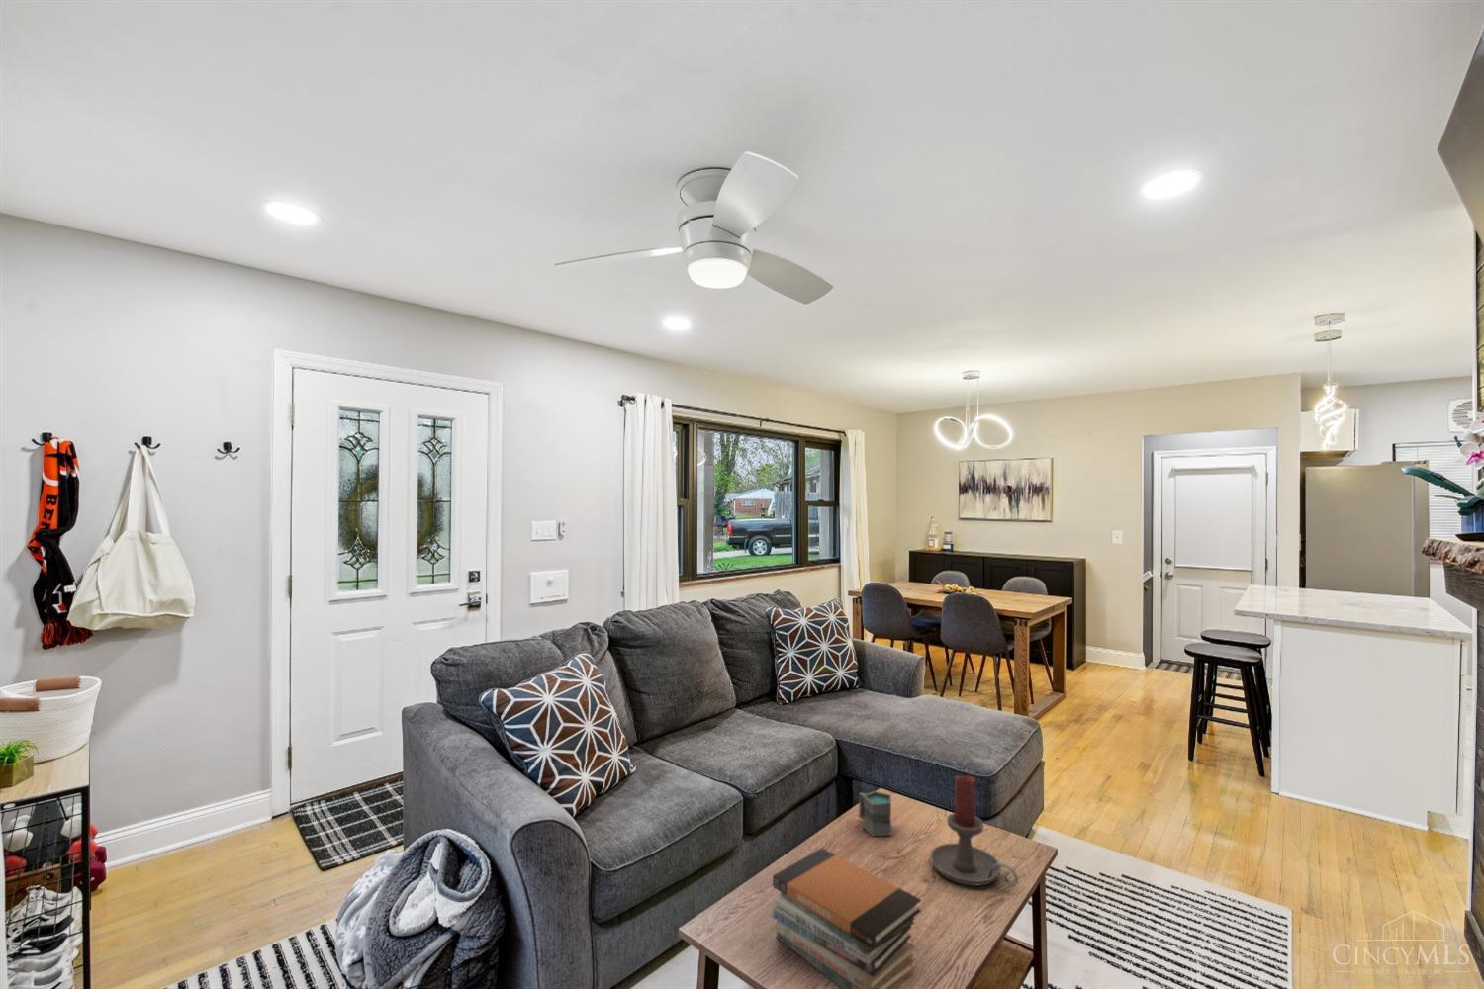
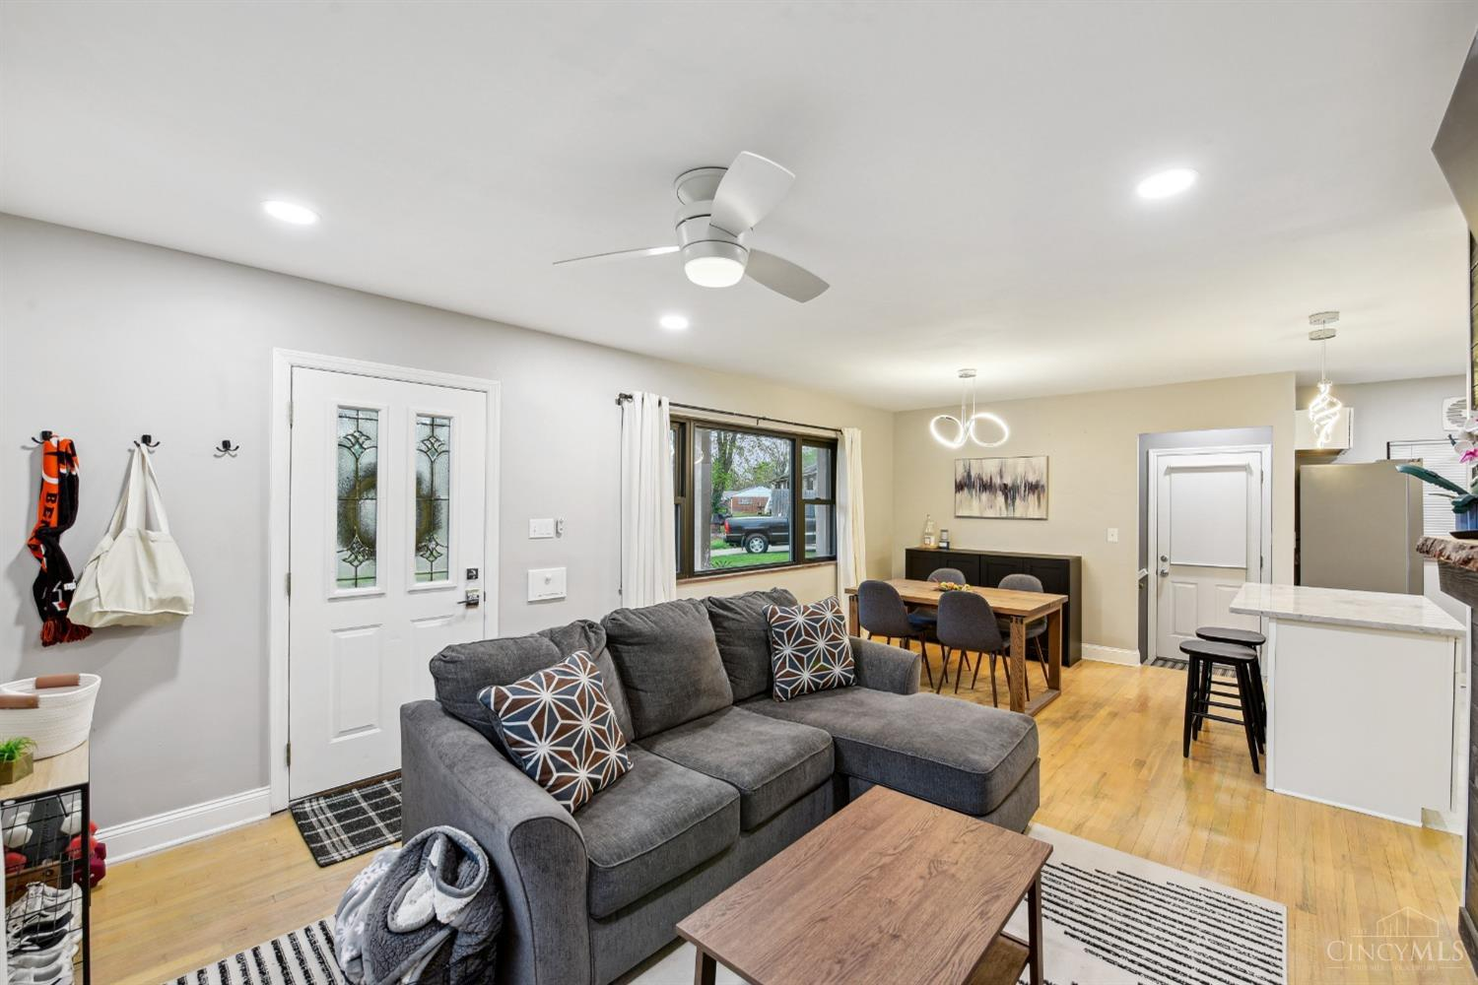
- book stack [771,847,922,989]
- candle holder [929,775,1019,887]
- mug [858,790,892,837]
